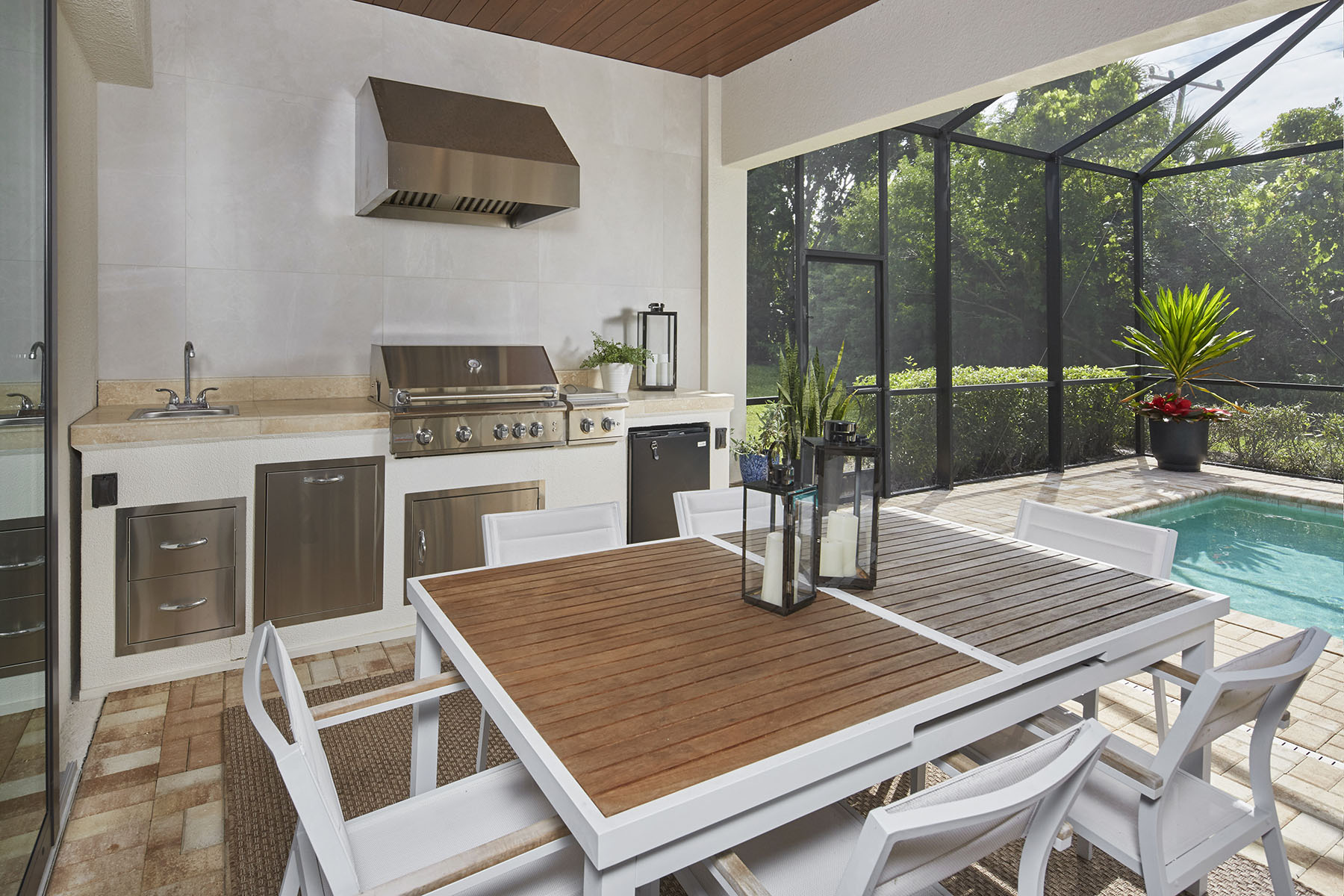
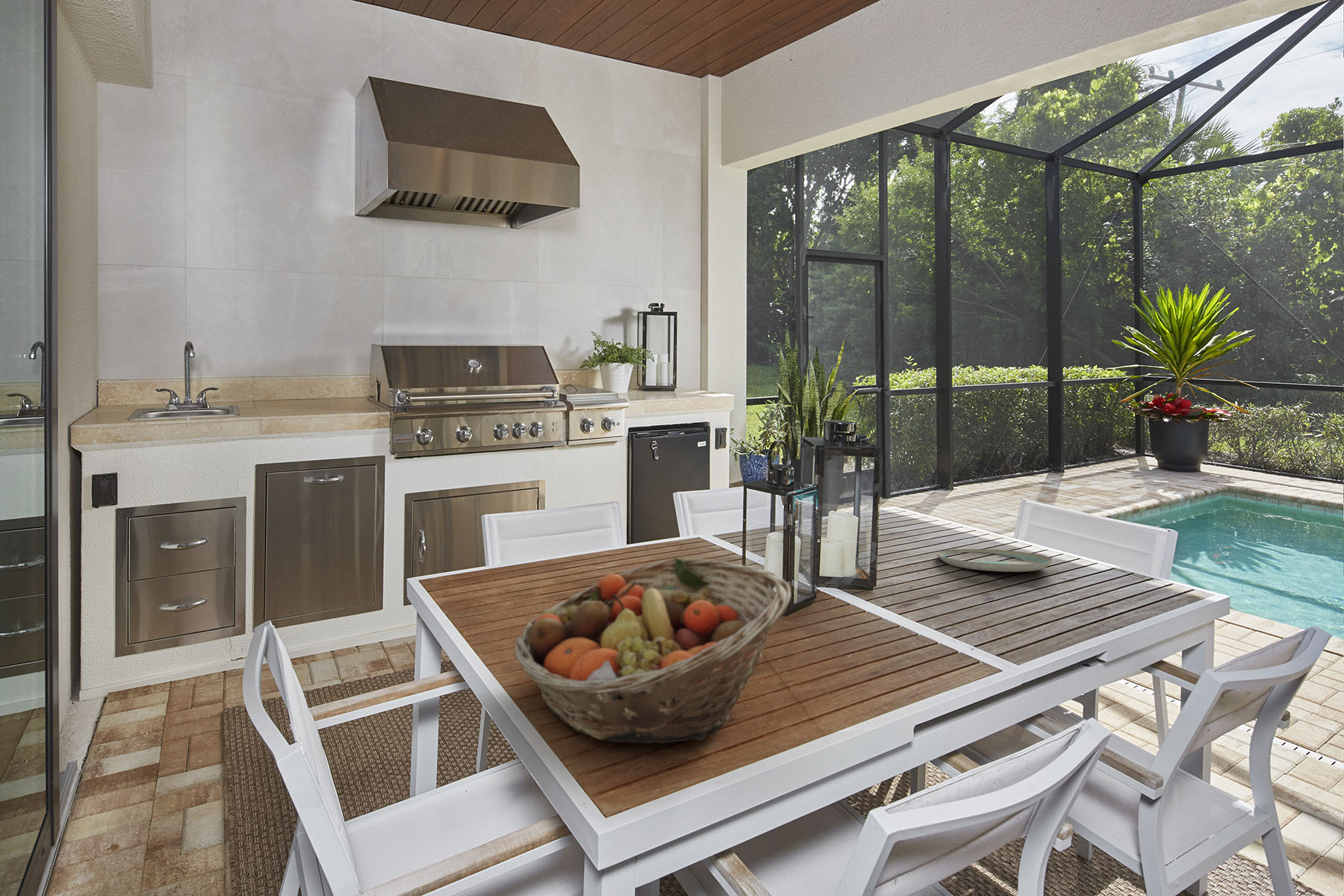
+ plate [936,548,1054,573]
+ fruit basket [513,557,792,744]
